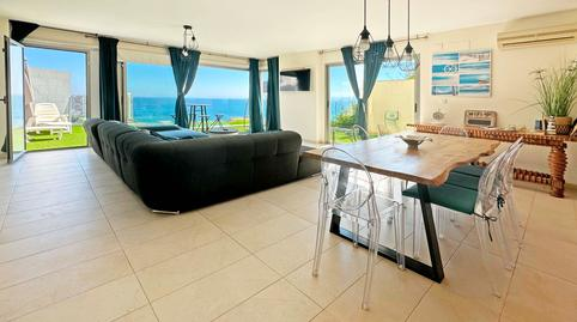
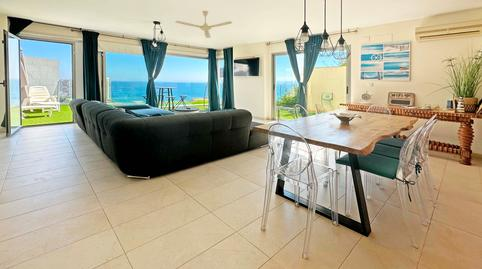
+ ceiling fan [175,10,233,39]
